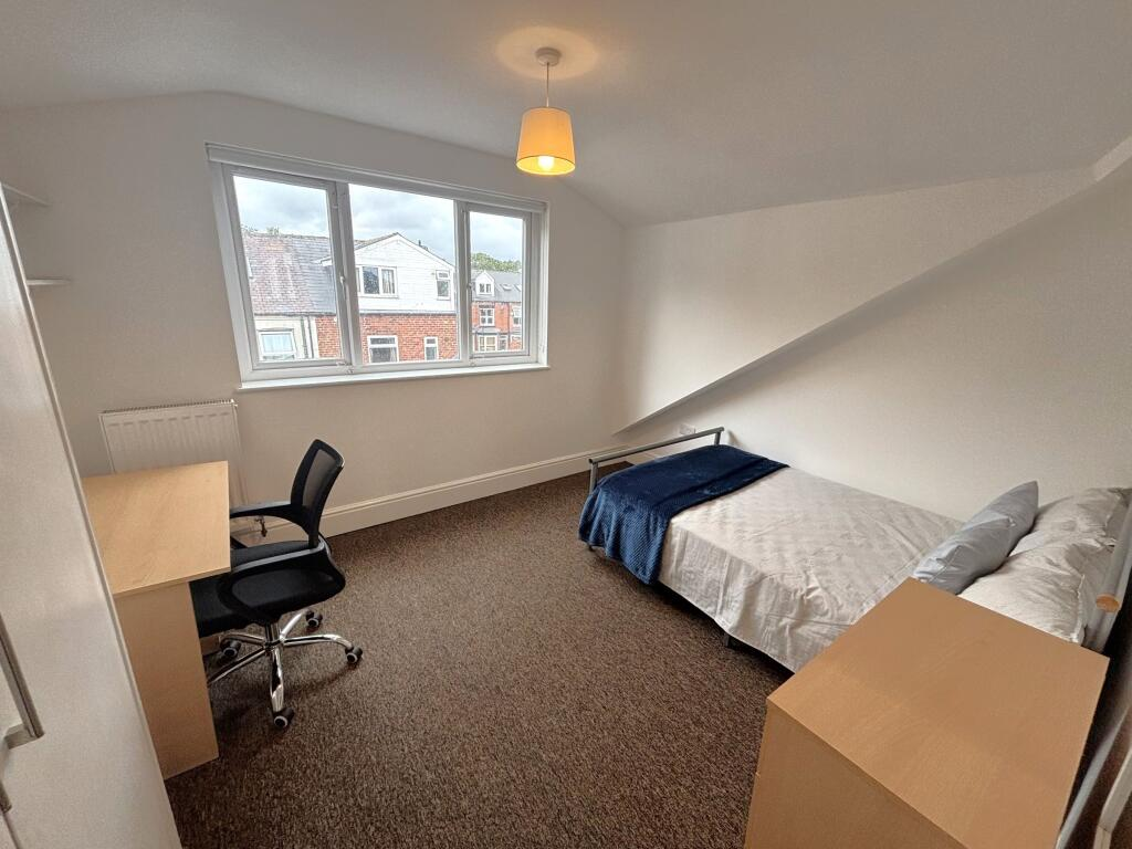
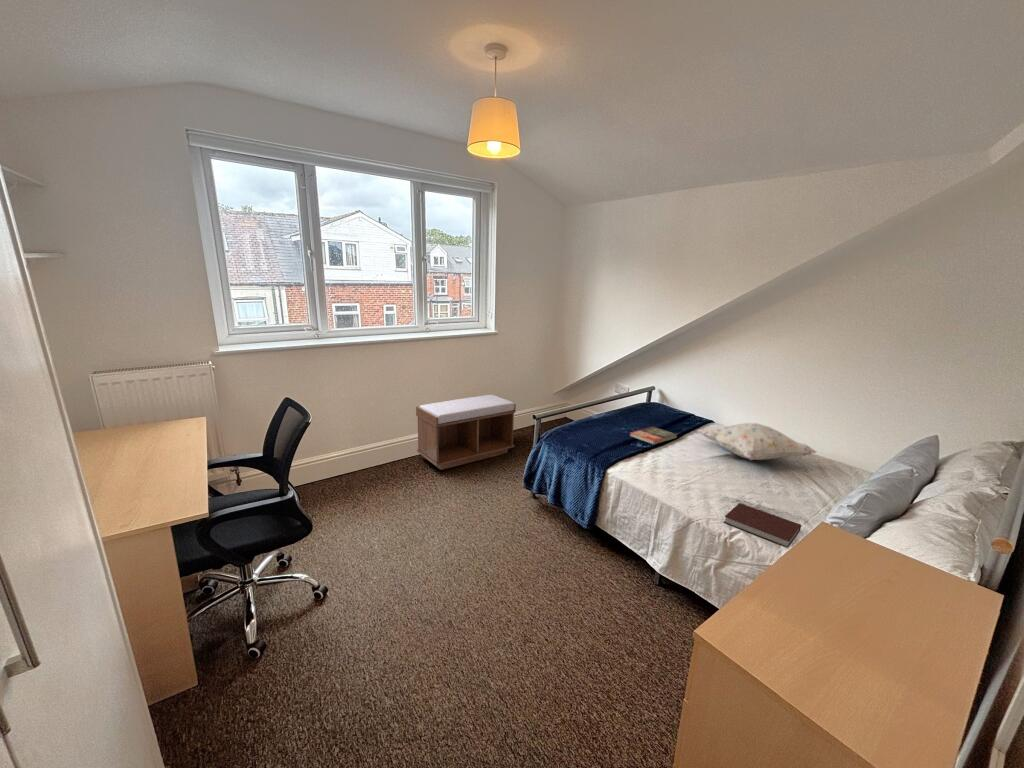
+ bench [415,394,517,471]
+ notebook [723,502,802,549]
+ book [629,426,679,445]
+ decorative pillow [696,422,818,461]
